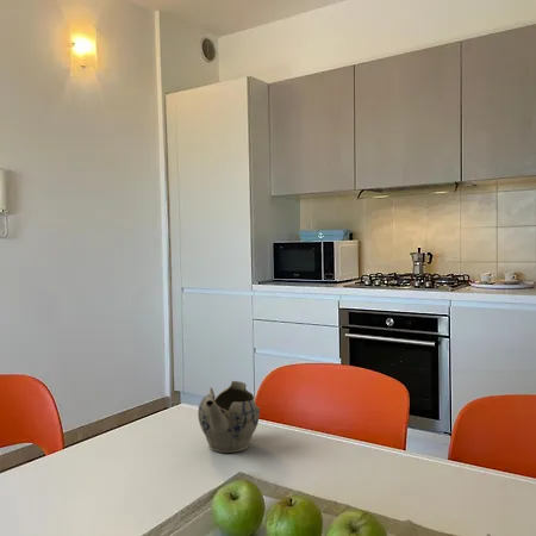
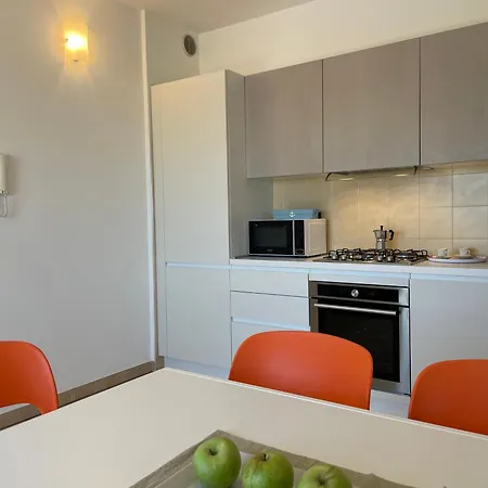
- teapot [197,380,261,454]
